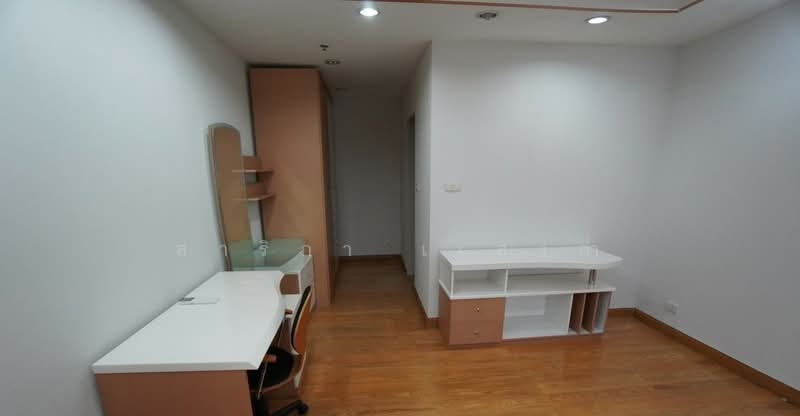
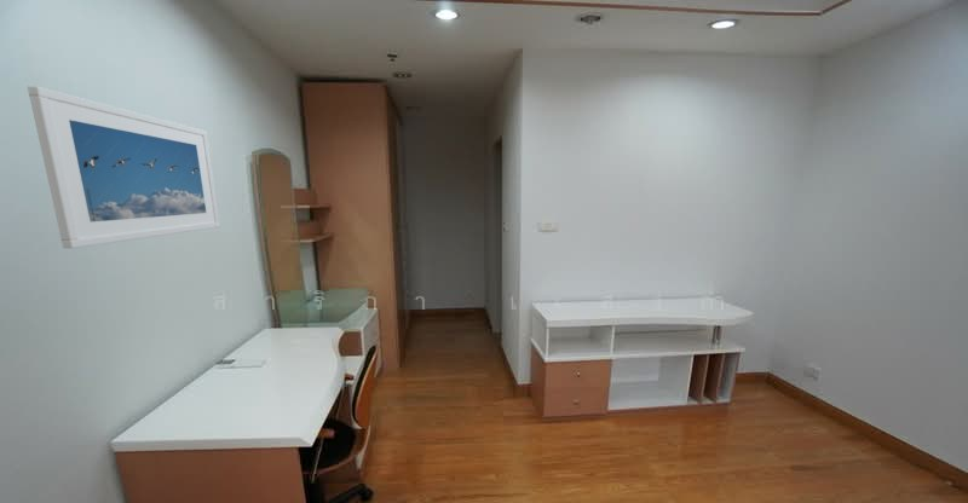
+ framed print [27,85,221,249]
